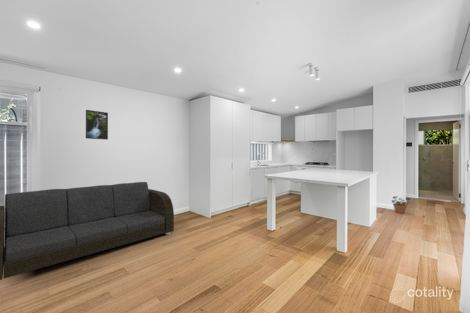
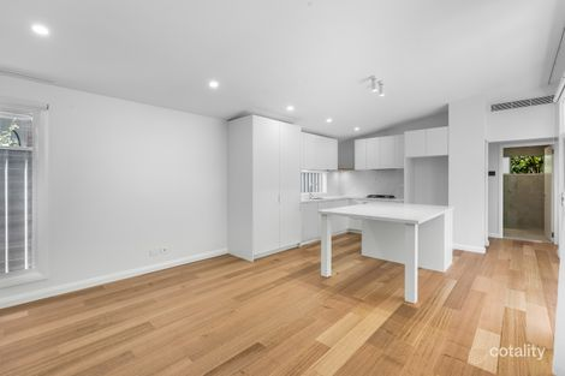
- sofa [0,181,175,281]
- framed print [85,109,109,141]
- potted plant [391,195,412,214]
